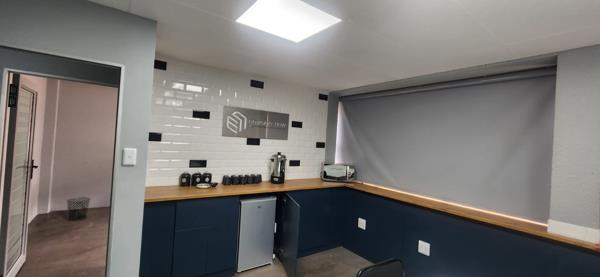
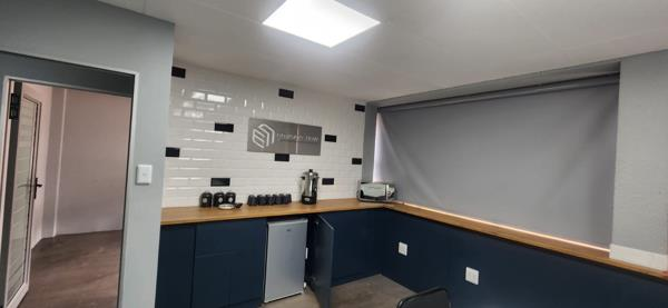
- waste bin [66,196,91,222]
